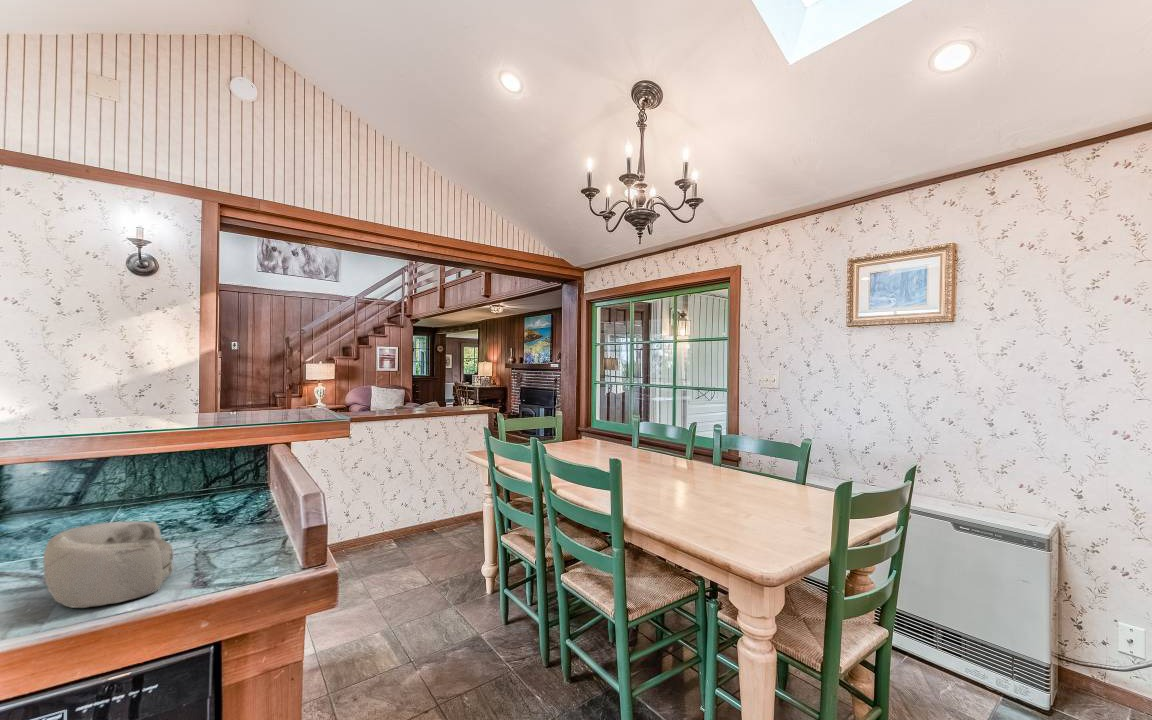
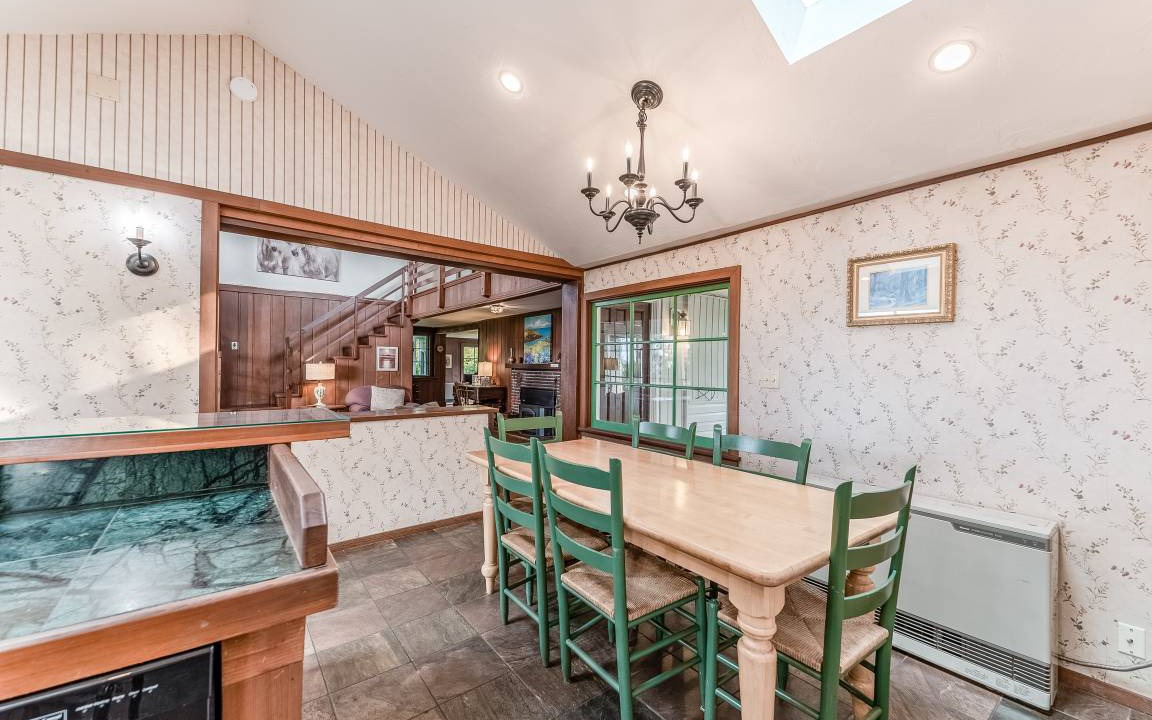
- decorative bowl [42,520,174,609]
